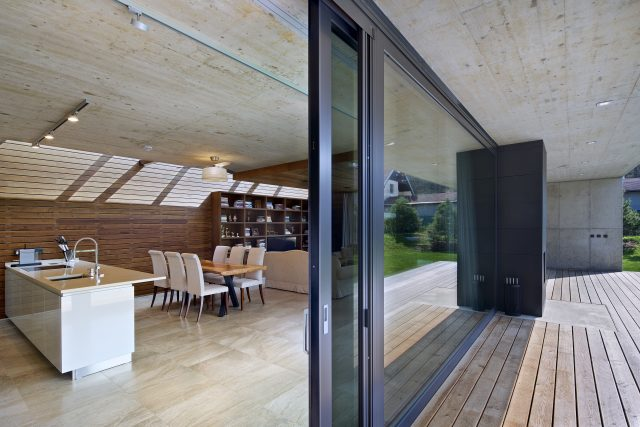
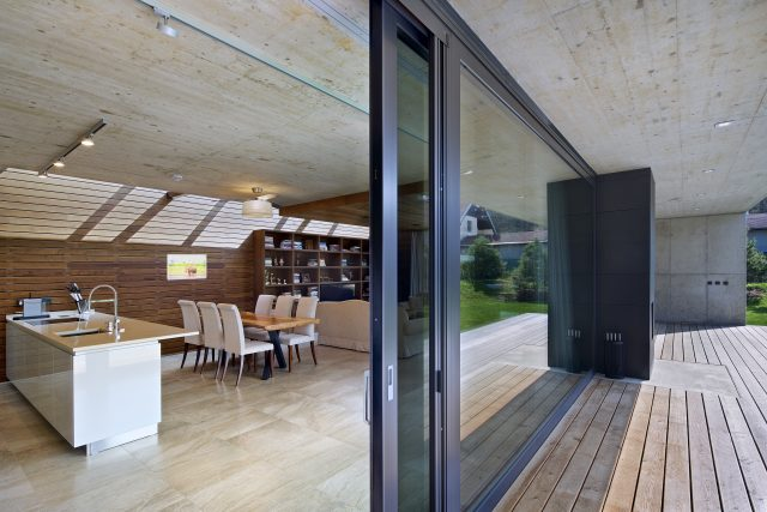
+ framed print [167,253,207,281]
